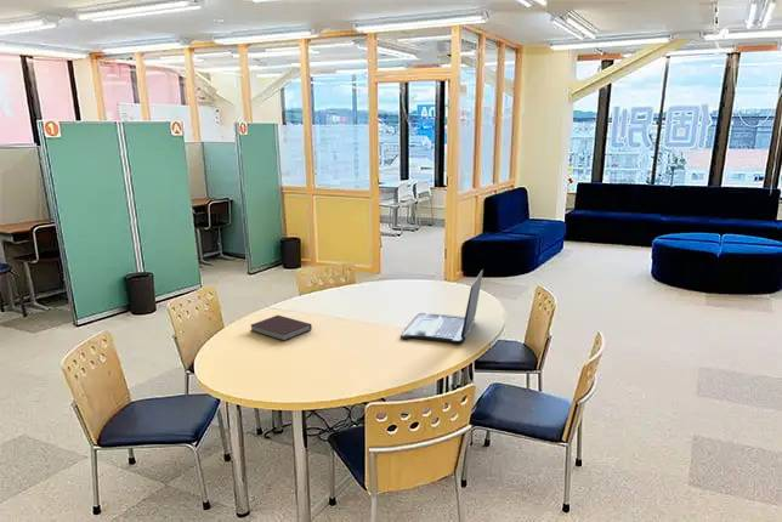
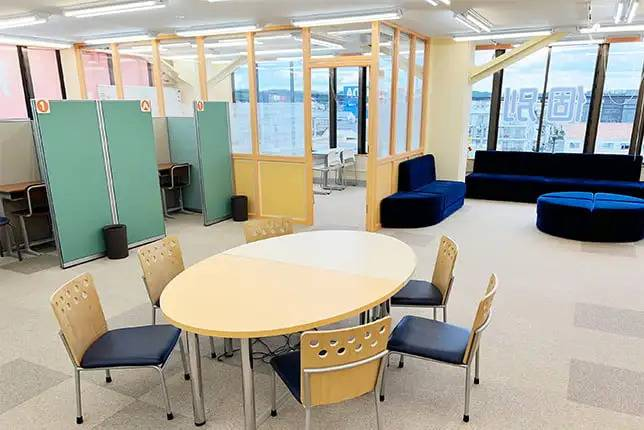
- notebook [250,314,313,342]
- laptop [399,268,484,345]
